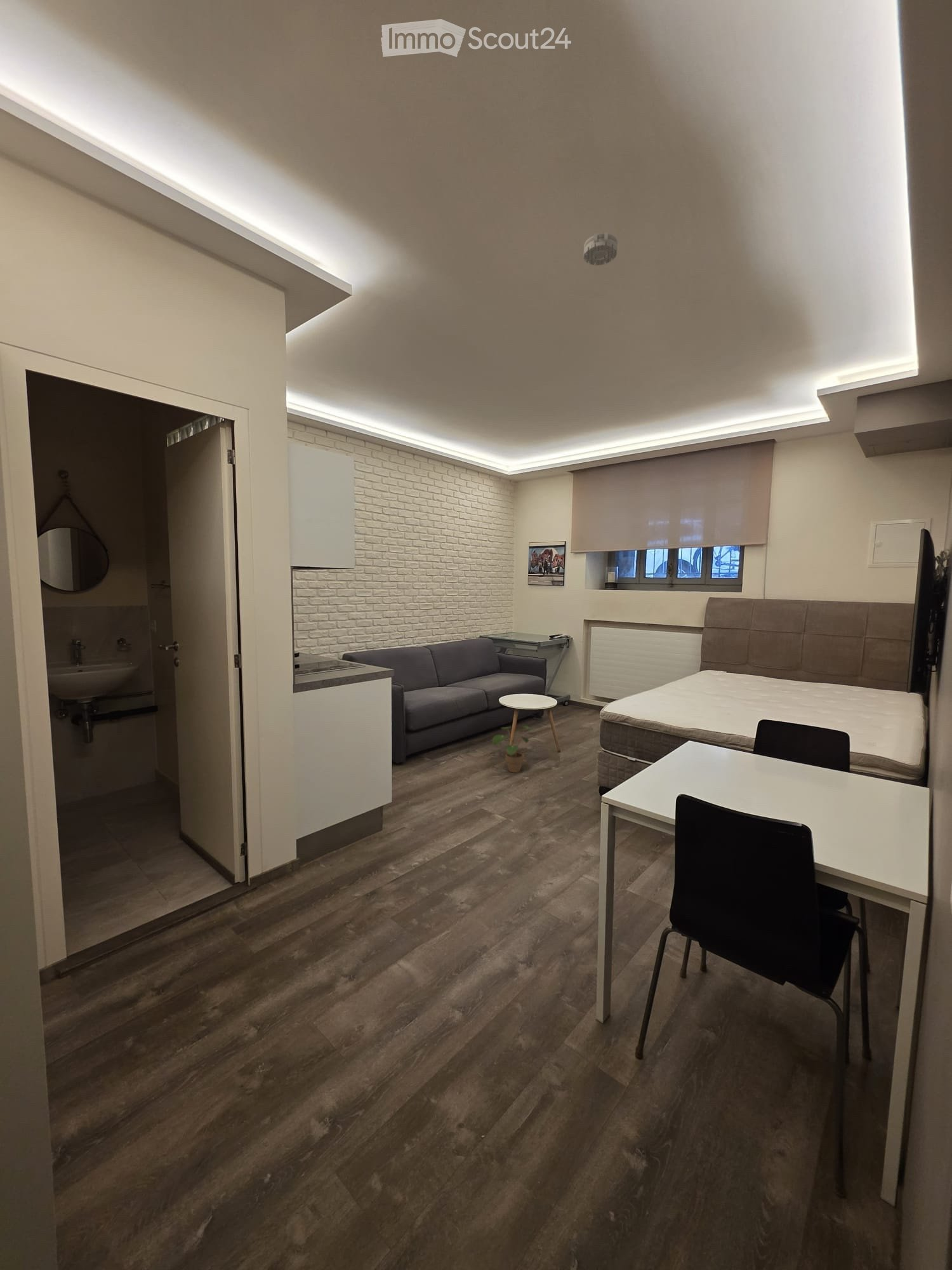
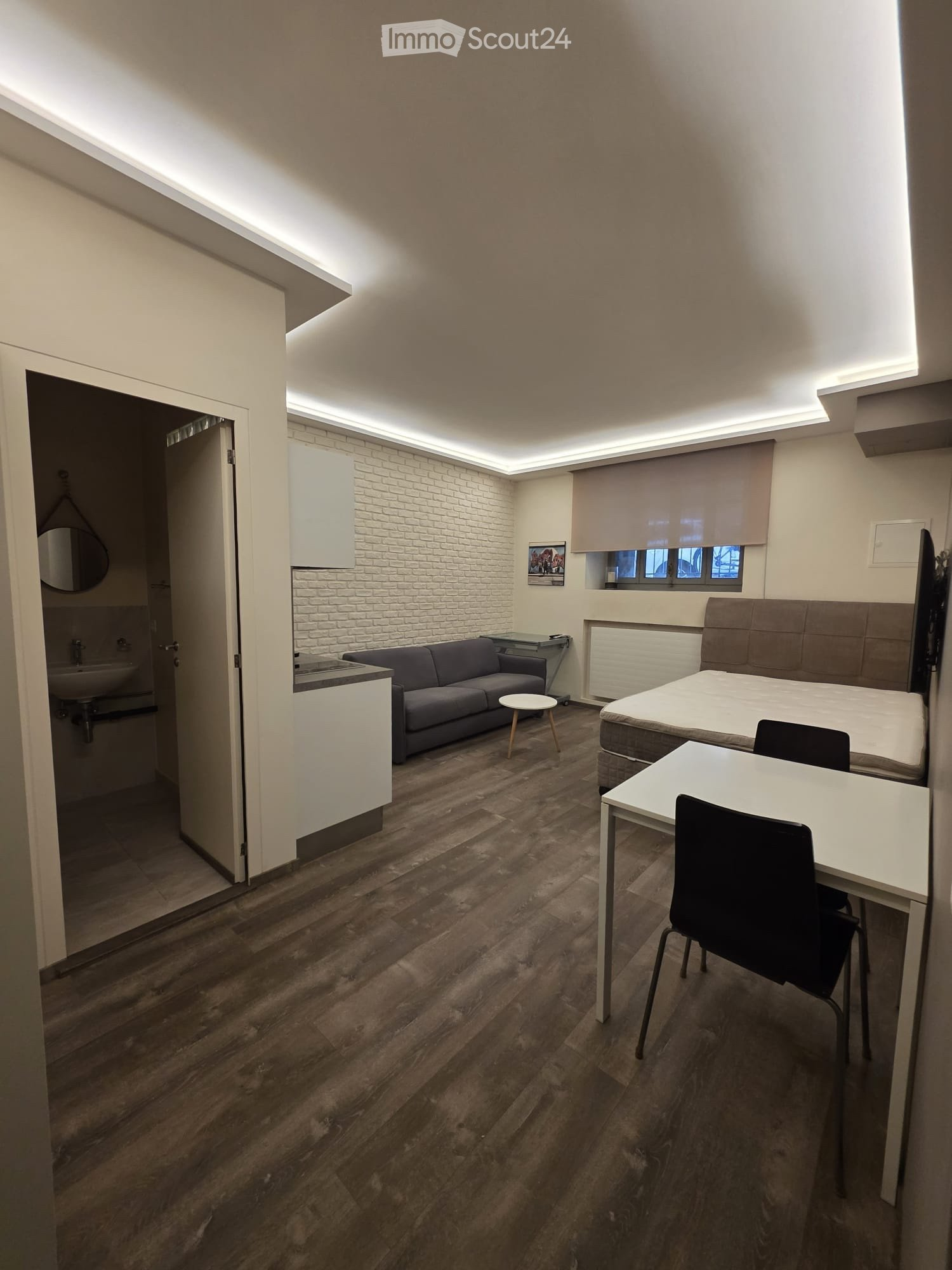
- potted plant [492,725,537,773]
- smoke detector [583,231,618,266]
